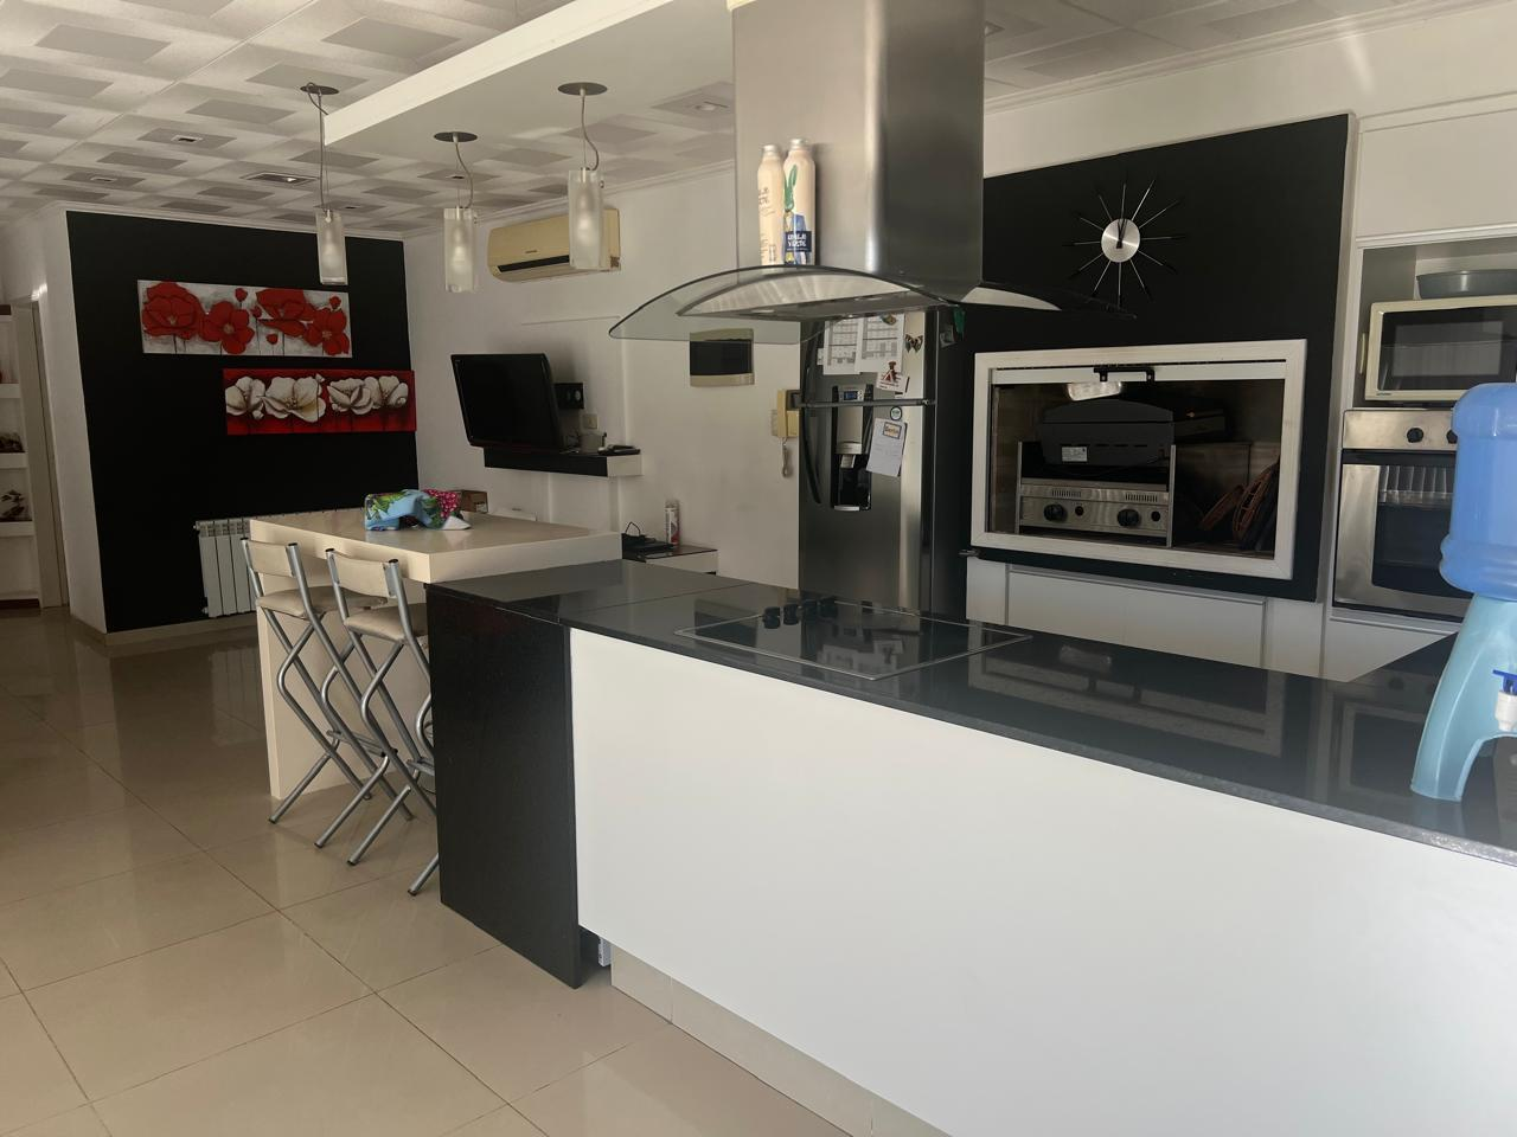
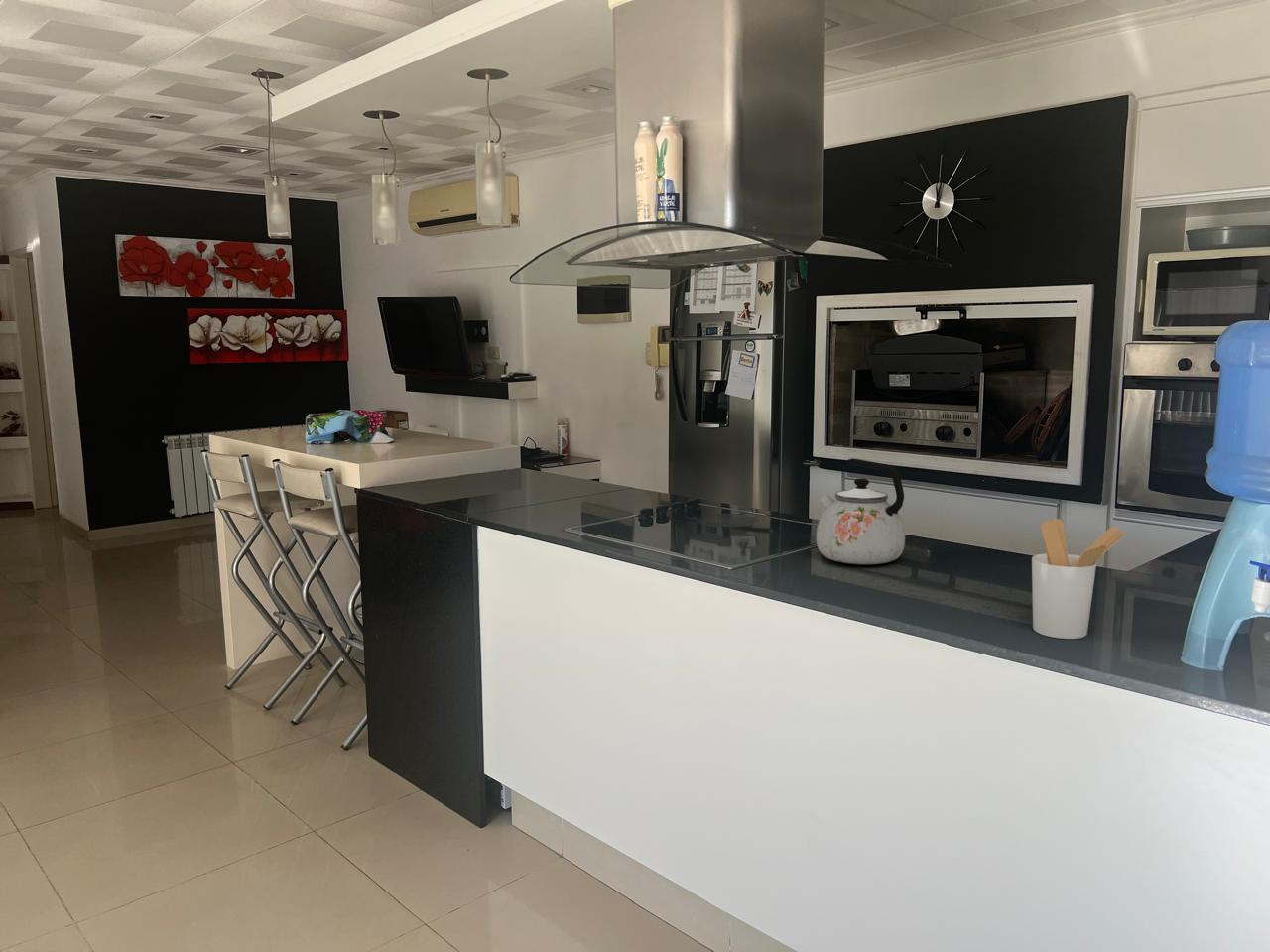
+ kettle [816,457,906,565]
+ utensil holder [1031,518,1127,640]
